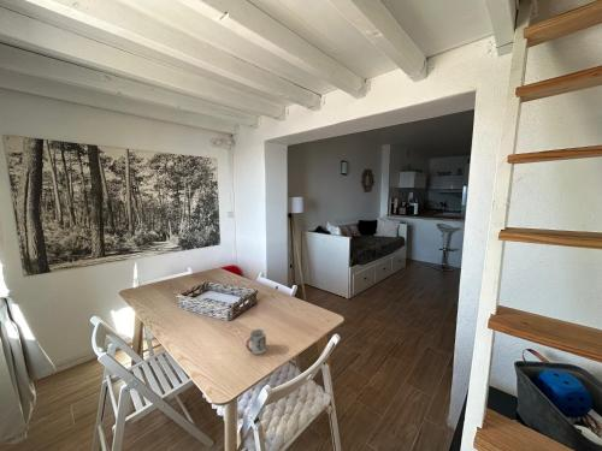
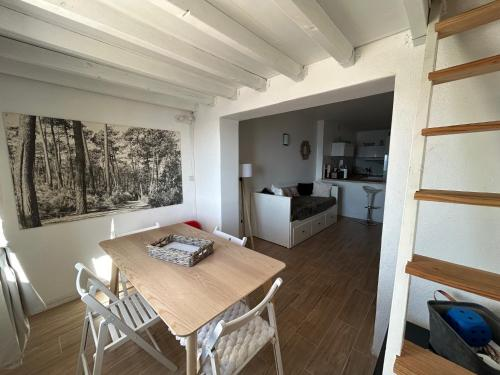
- cup [244,327,267,356]
